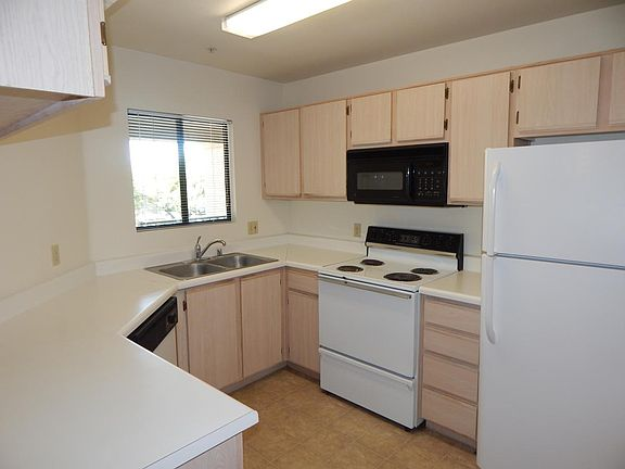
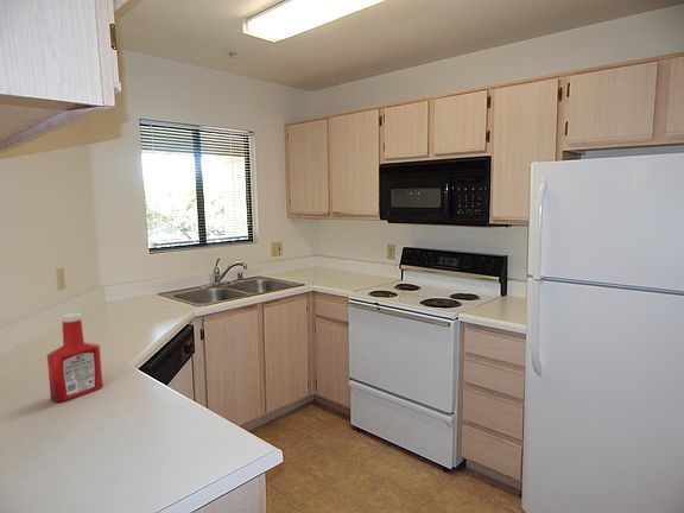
+ soap bottle [46,312,103,403]
